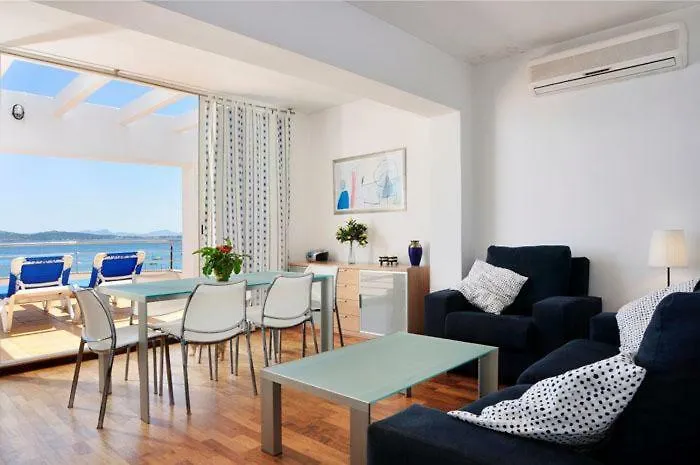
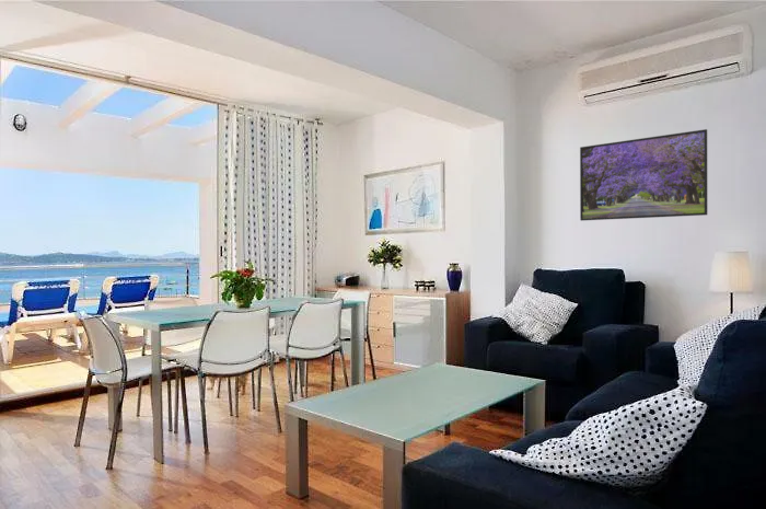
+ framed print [579,128,708,222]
